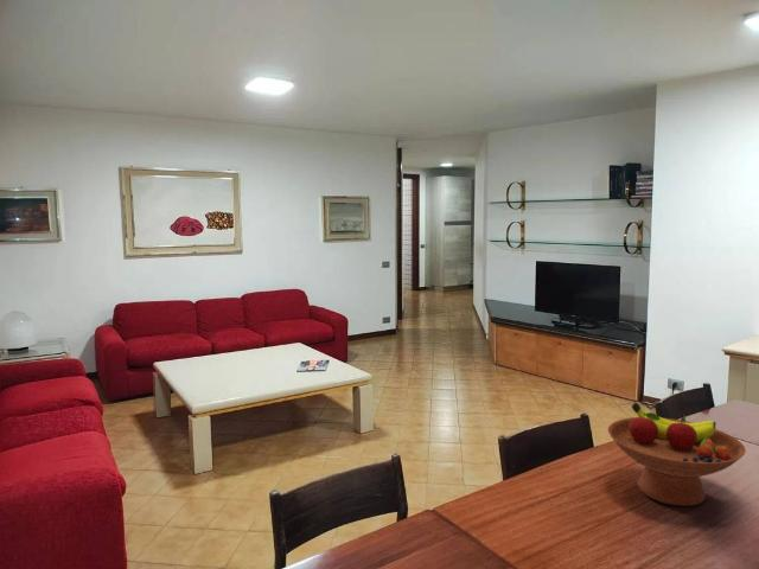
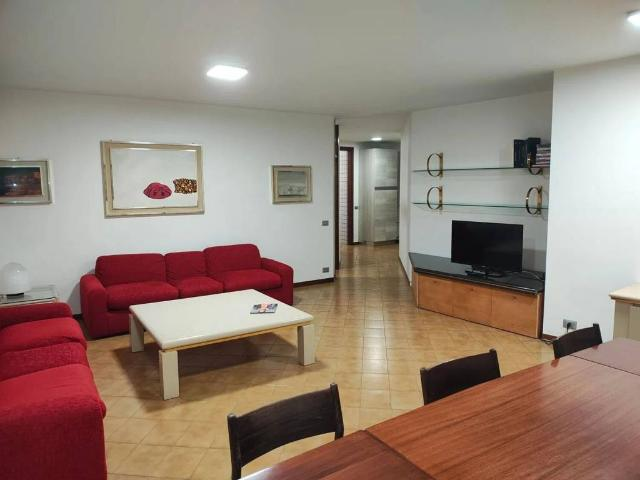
- fruit bowl [607,402,747,507]
